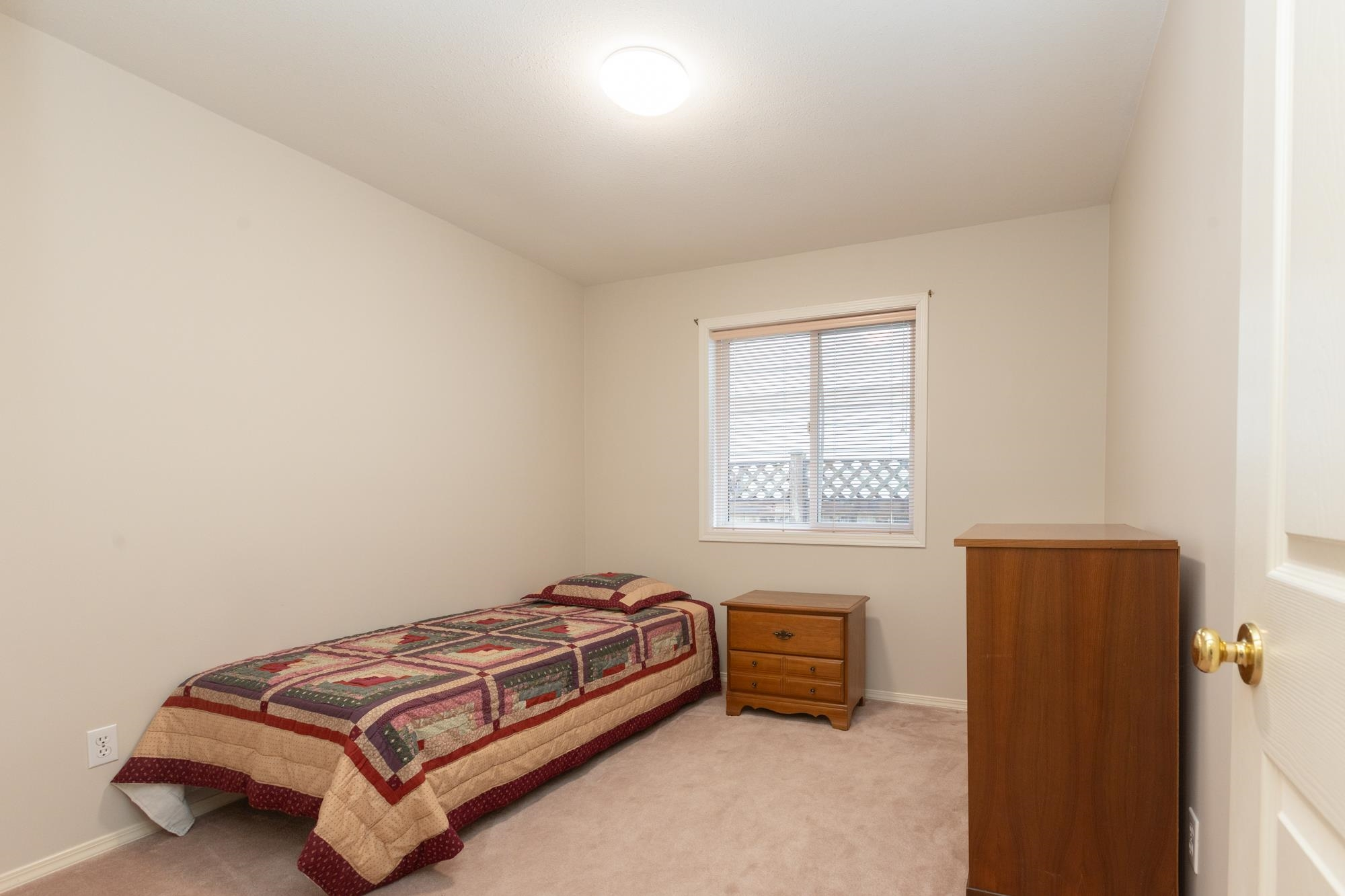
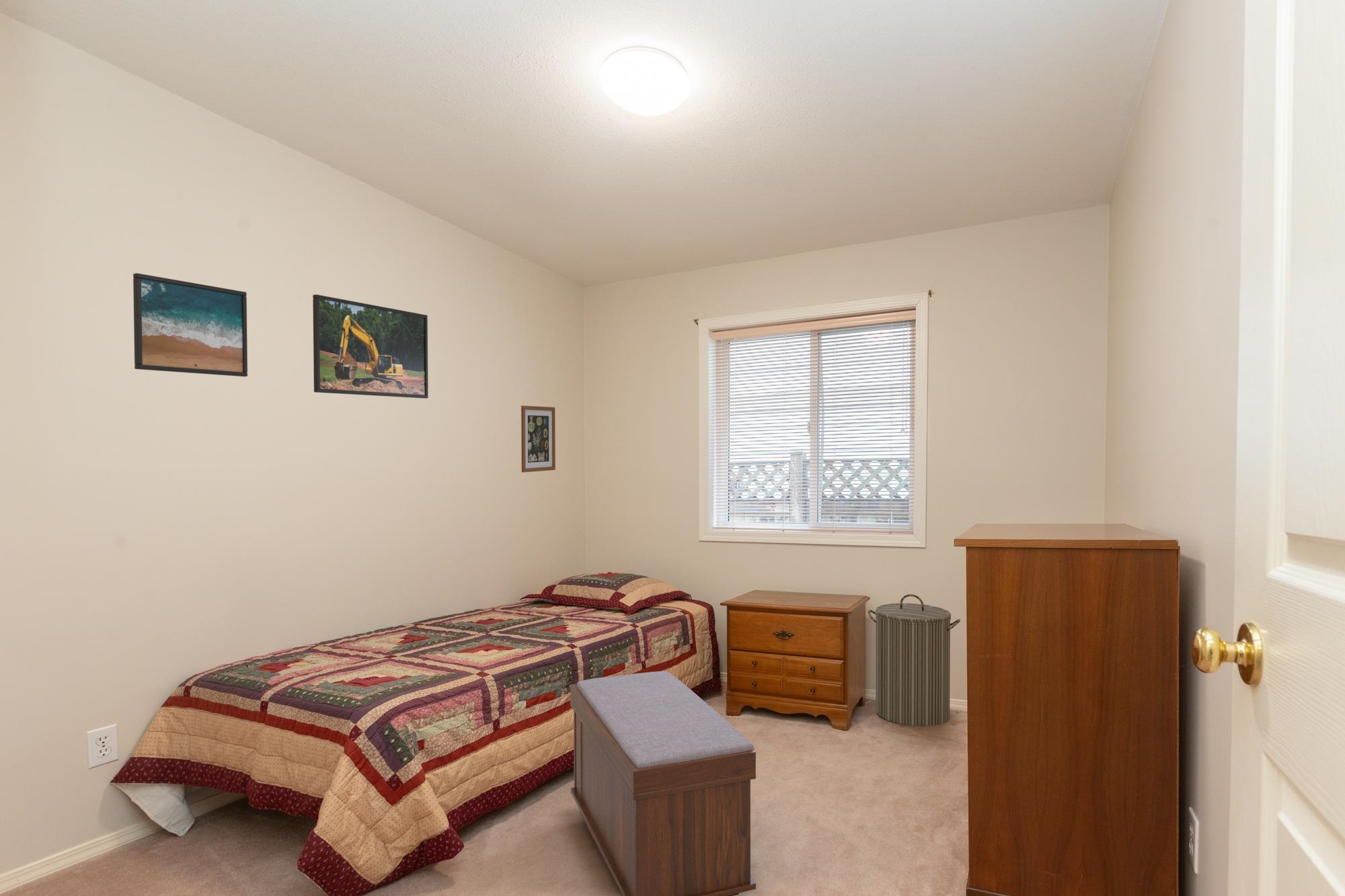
+ wall art [521,405,556,473]
+ bench [570,671,757,896]
+ laundry hamper [868,594,961,727]
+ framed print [132,272,248,377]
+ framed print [312,294,429,399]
